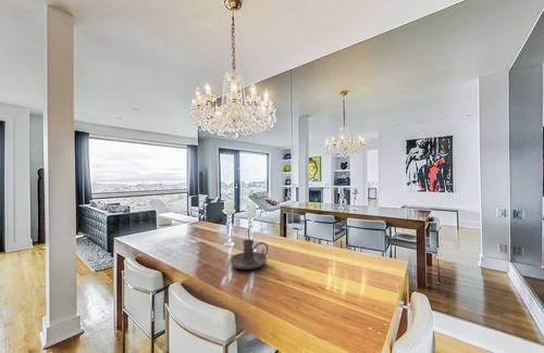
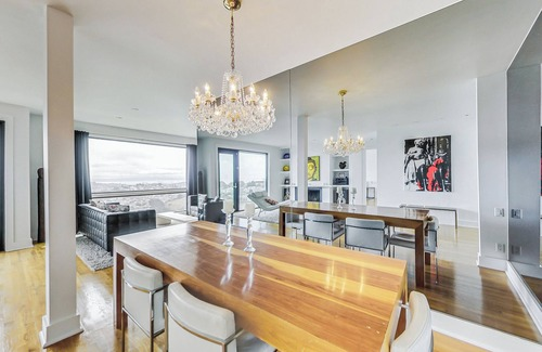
- candle holder [228,238,269,270]
